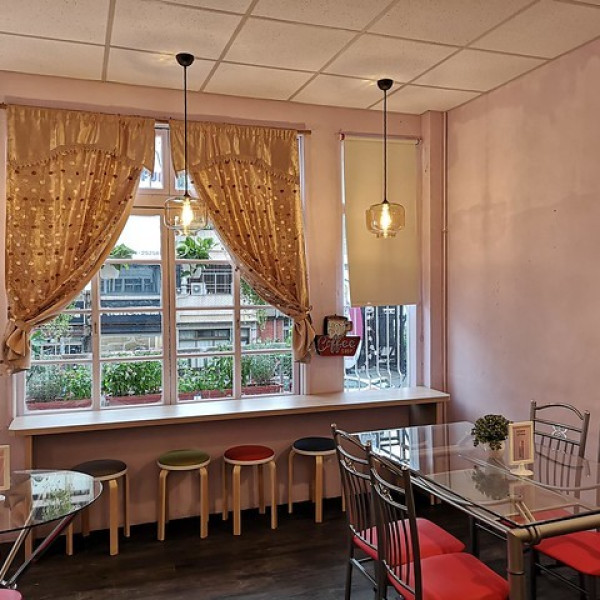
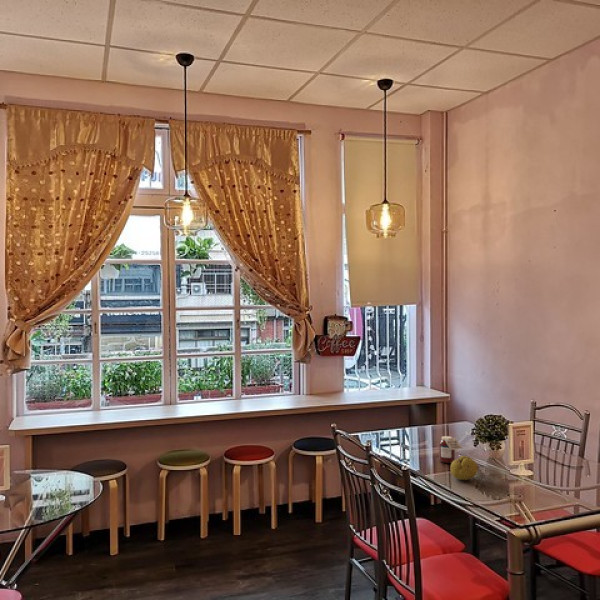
+ fruit [449,455,479,481]
+ jar [438,435,464,464]
